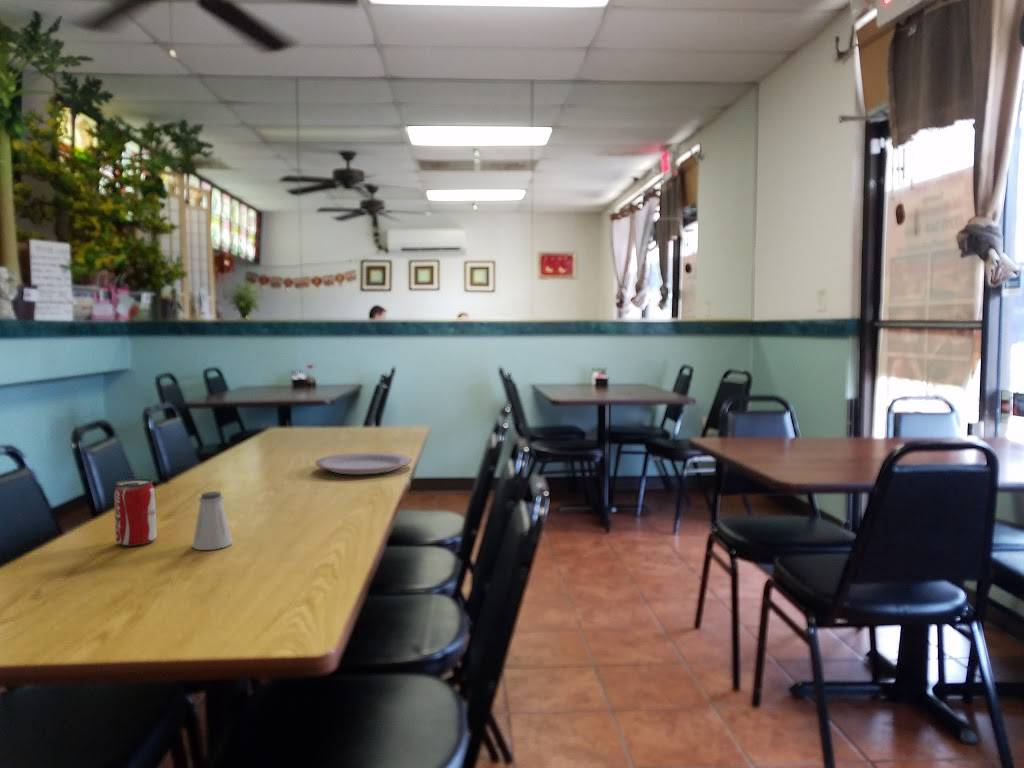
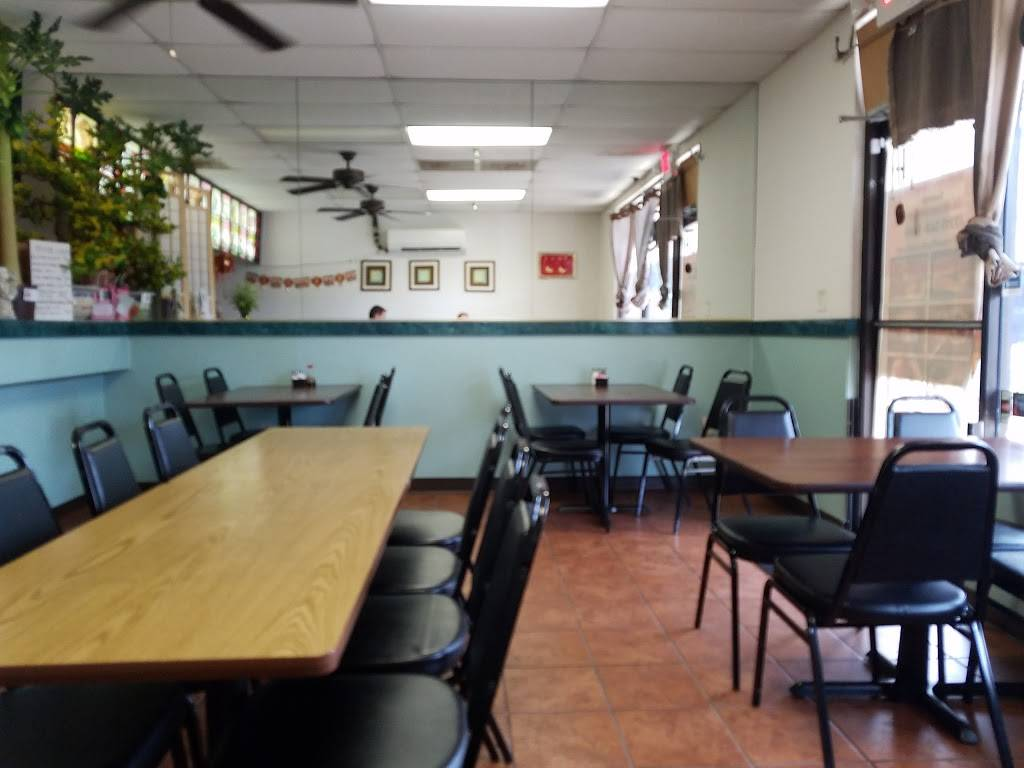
- beverage can [113,478,157,547]
- plate [314,452,413,476]
- saltshaker [191,491,233,551]
